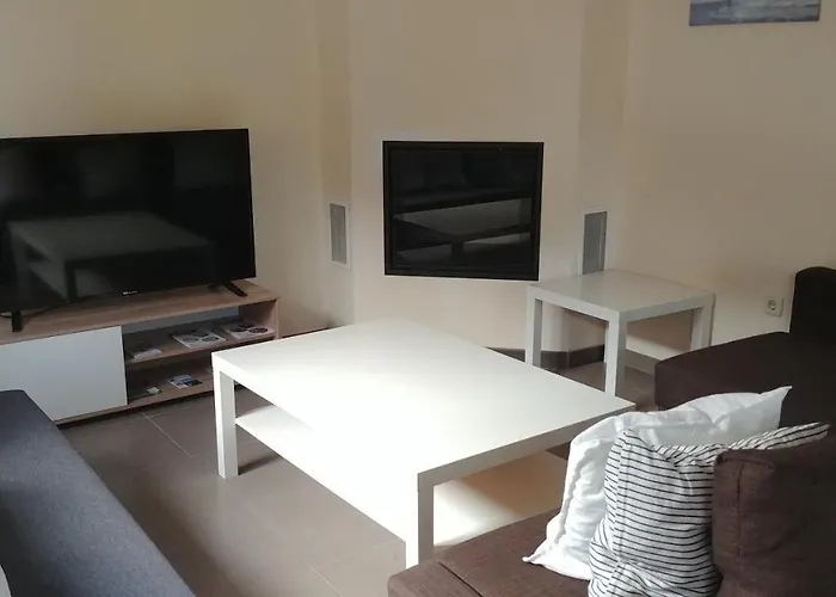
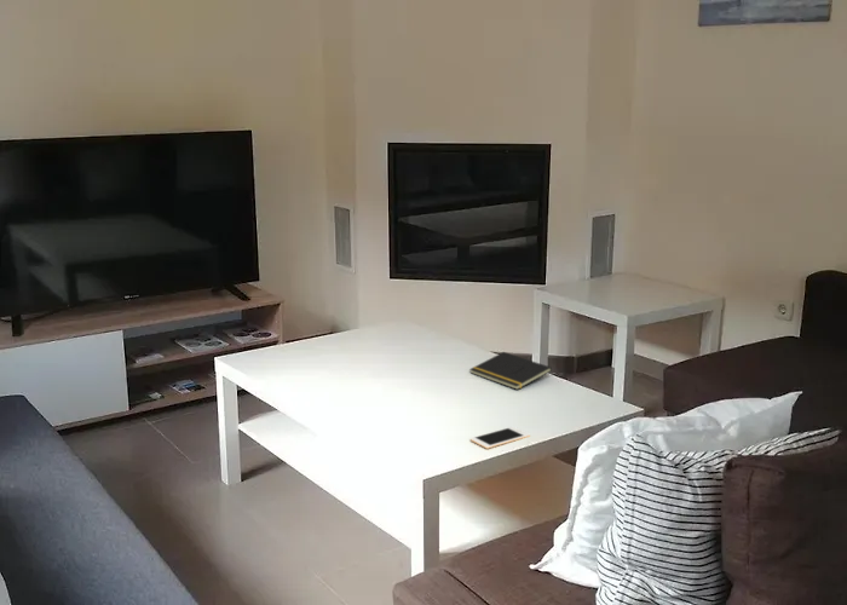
+ notepad [468,351,553,391]
+ cell phone [469,426,531,450]
